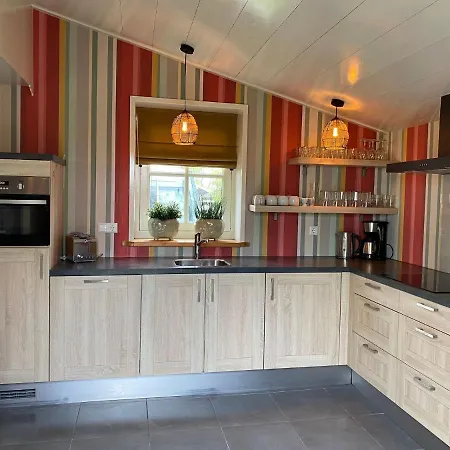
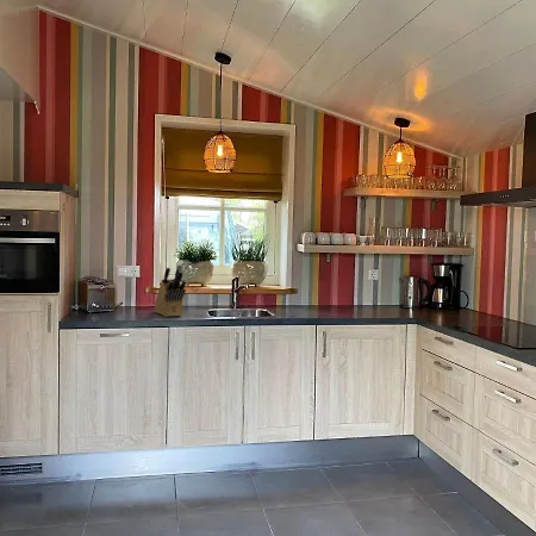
+ knife block [152,264,187,318]
